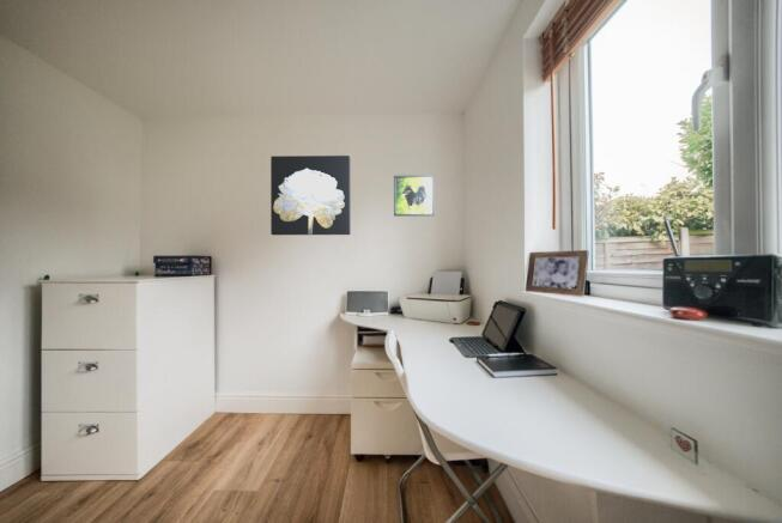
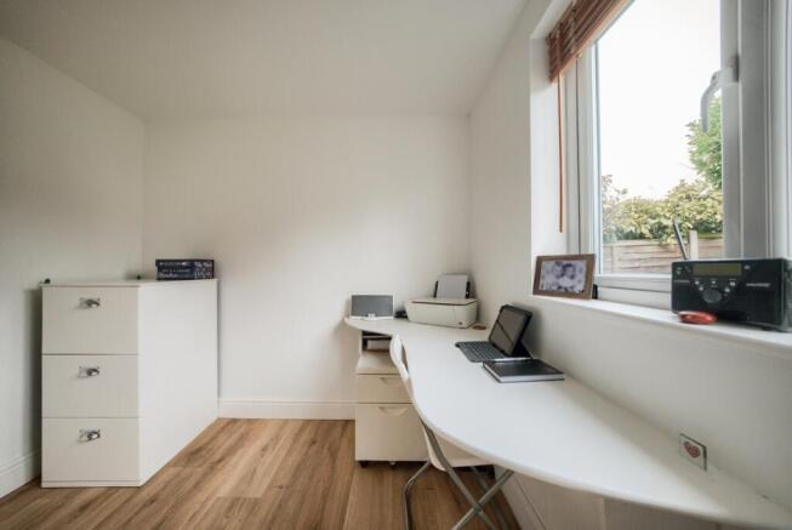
- wall art [269,154,351,236]
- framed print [393,174,436,218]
